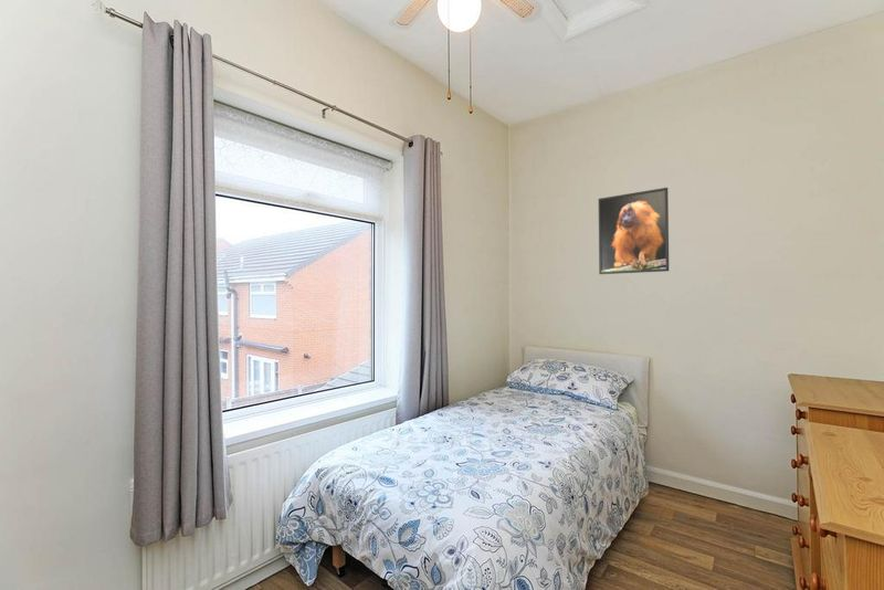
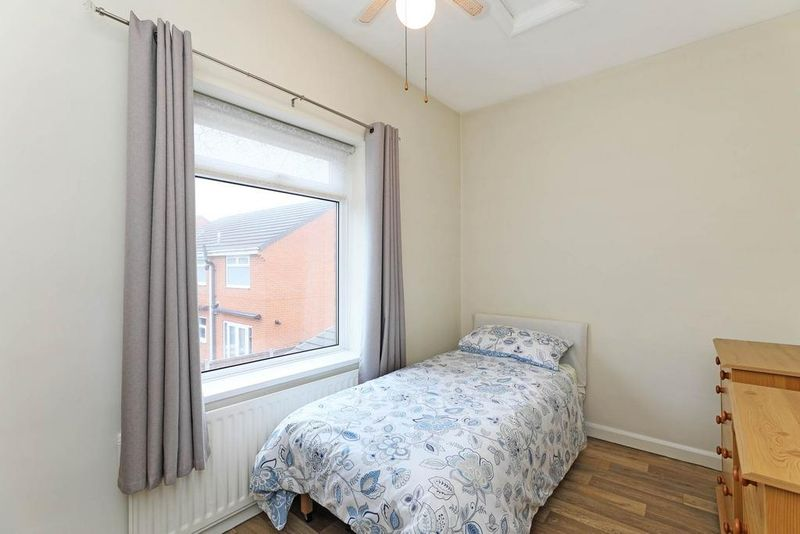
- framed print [598,187,670,275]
